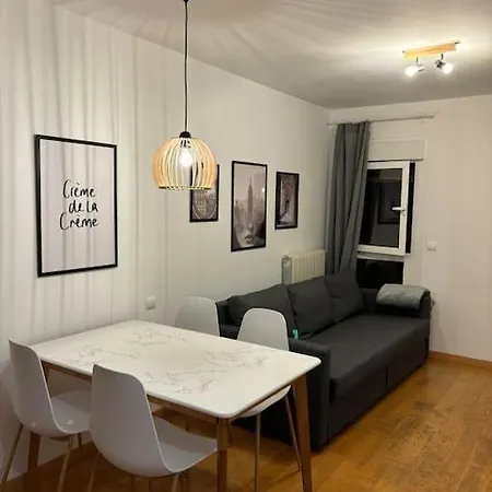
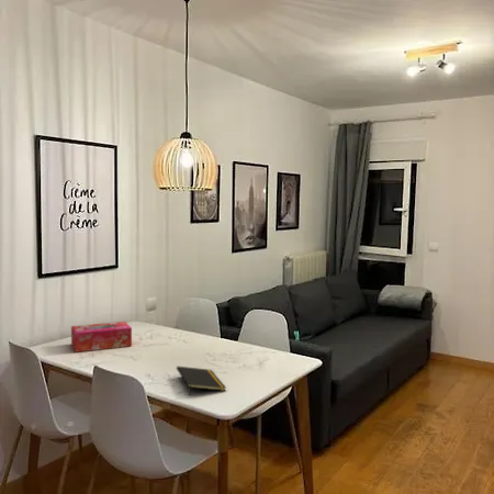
+ notepad [176,366,227,396]
+ tissue box [70,321,133,353]
